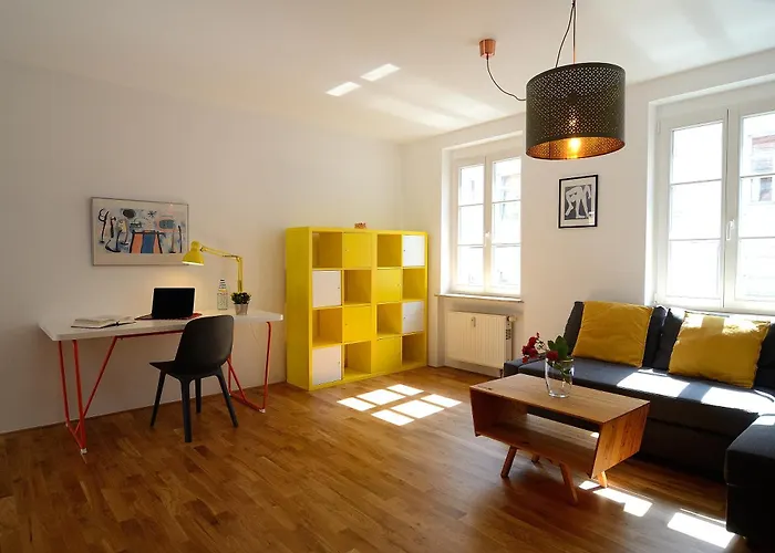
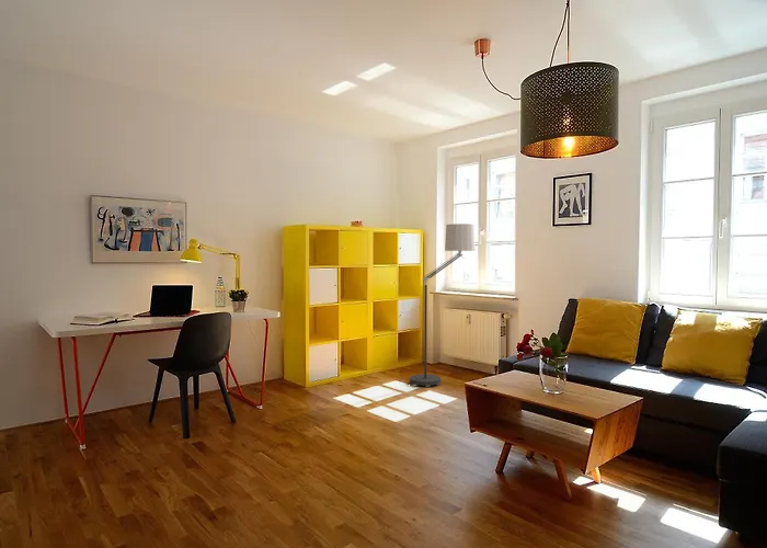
+ floor lamp [409,222,477,388]
